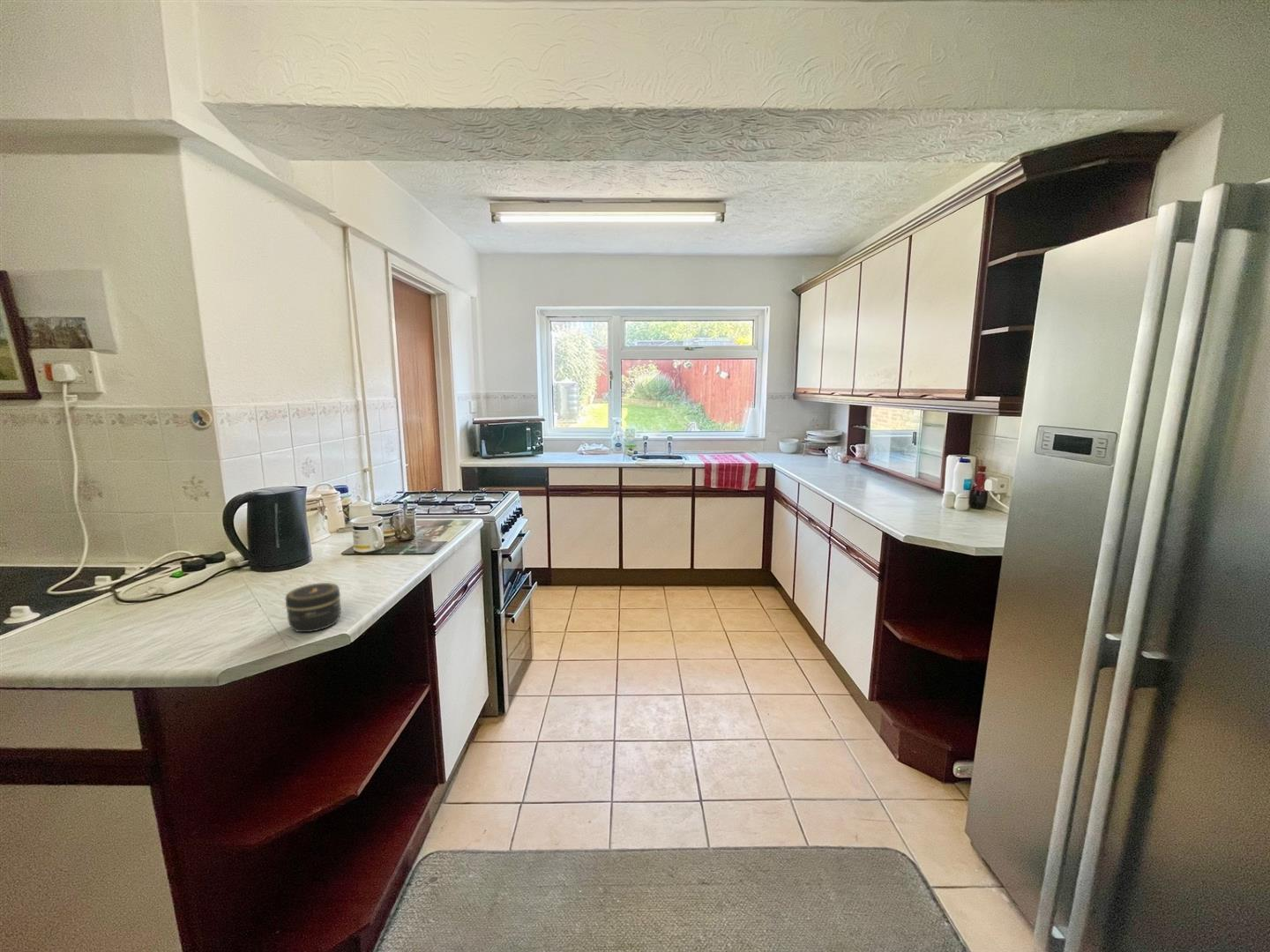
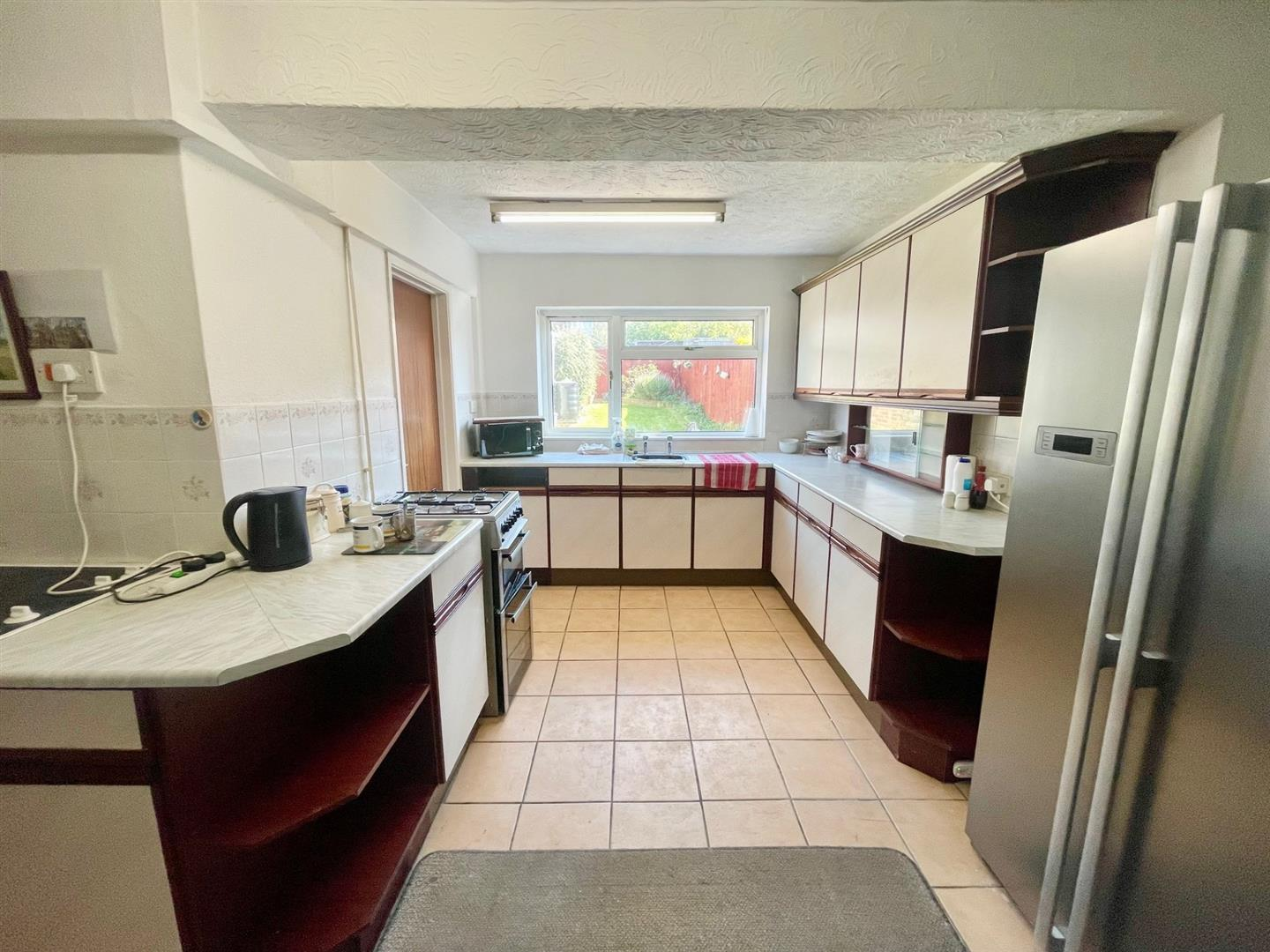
- jar [285,582,342,633]
